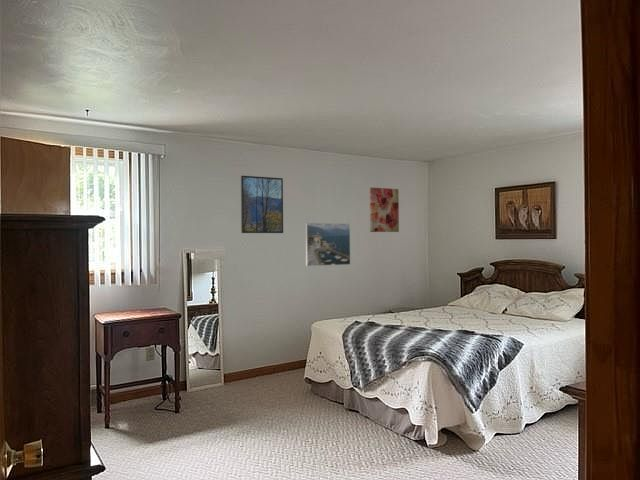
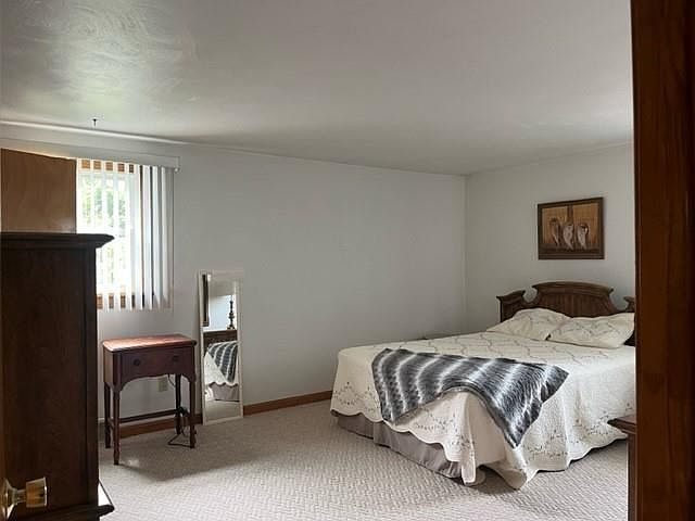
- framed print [240,175,284,234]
- wall art [369,186,400,233]
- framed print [304,222,351,267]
